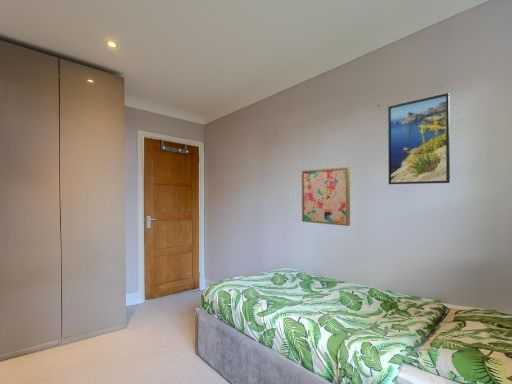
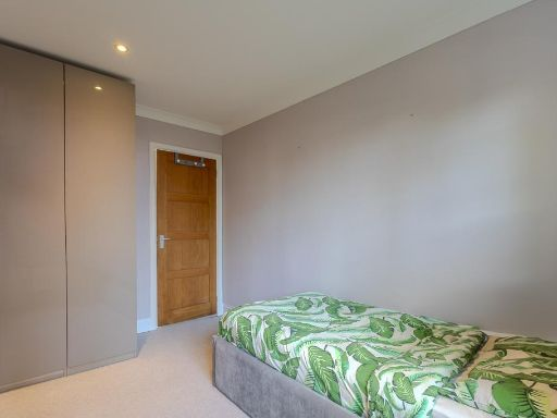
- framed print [387,92,451,185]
- wall art [301,166,351,227]
